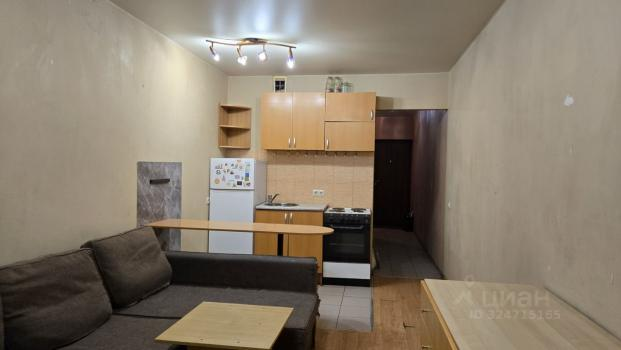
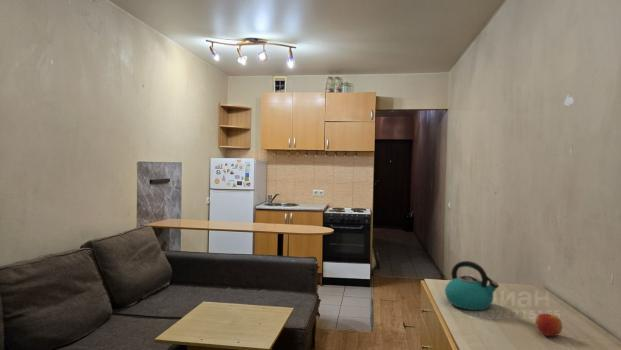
+ kettle [444,260,500,311]
+ apple [535,312,563,337]
